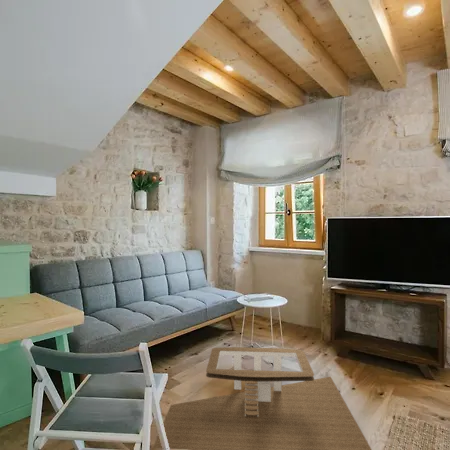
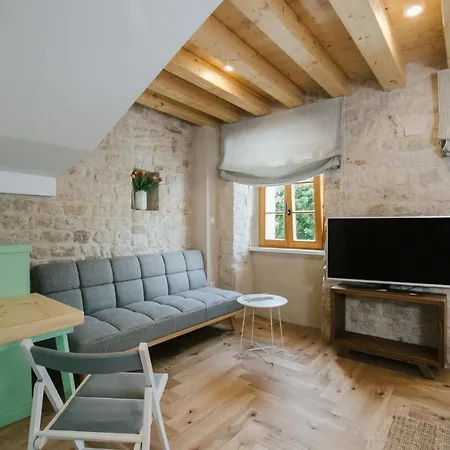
- coffee table [152,346,373,450]
